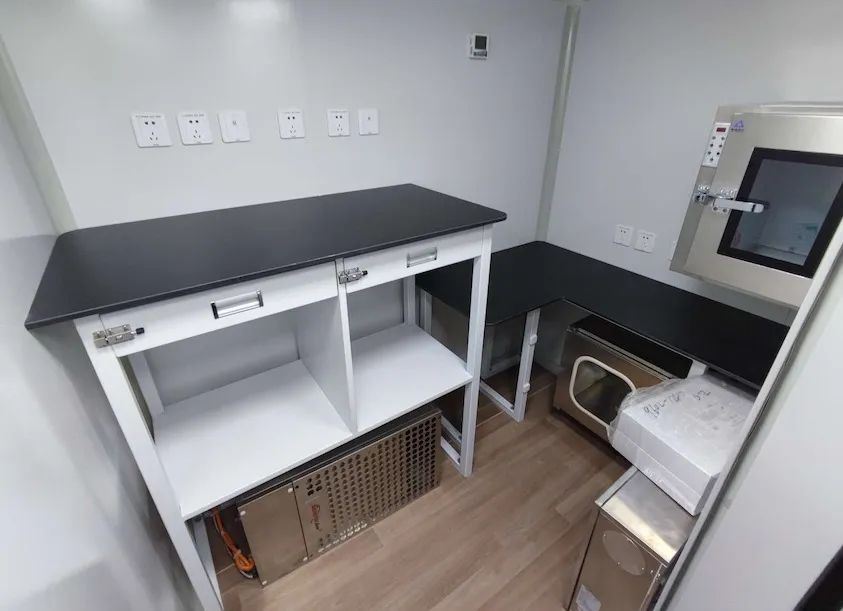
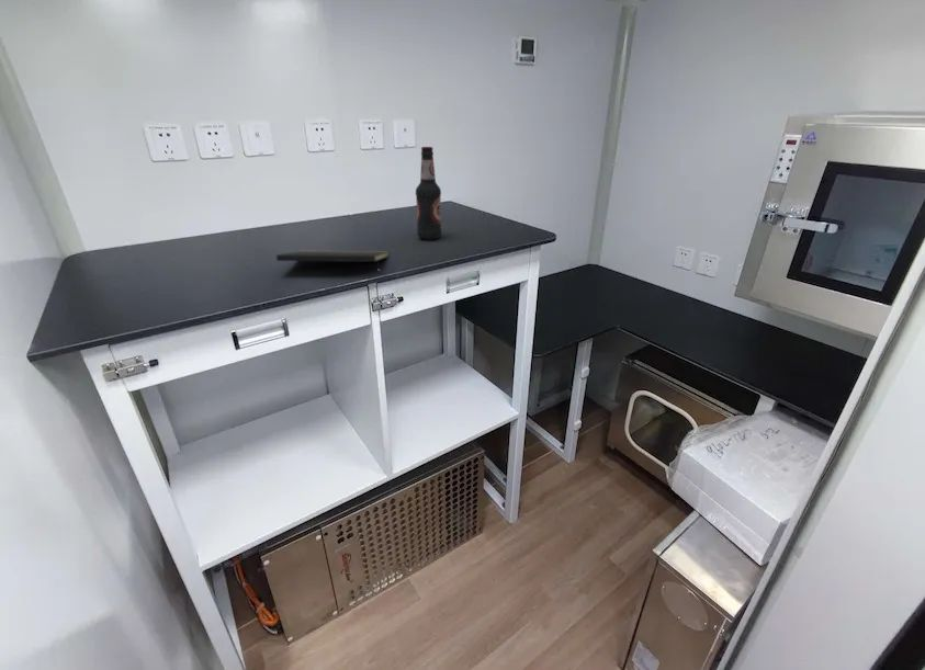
+ notepad [275,250,388,275]
+ bottle [415,146,442,240]
